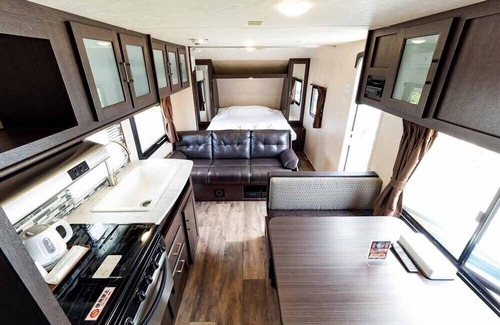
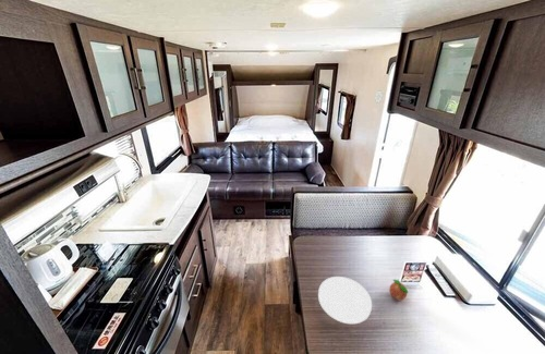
+ plate [317,276,373,325]
+ fruit [388,279,409,301]
